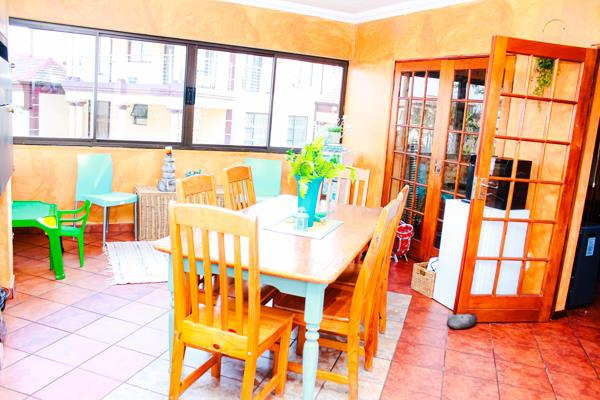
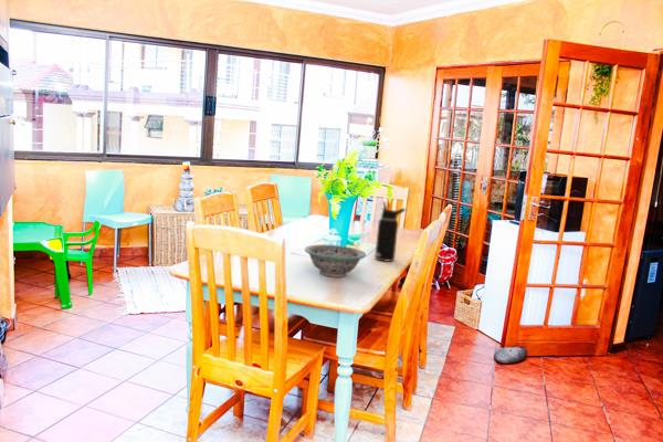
+ water bottle [373,200,407,262]
+ decorative bowl [304,244,367,278]
